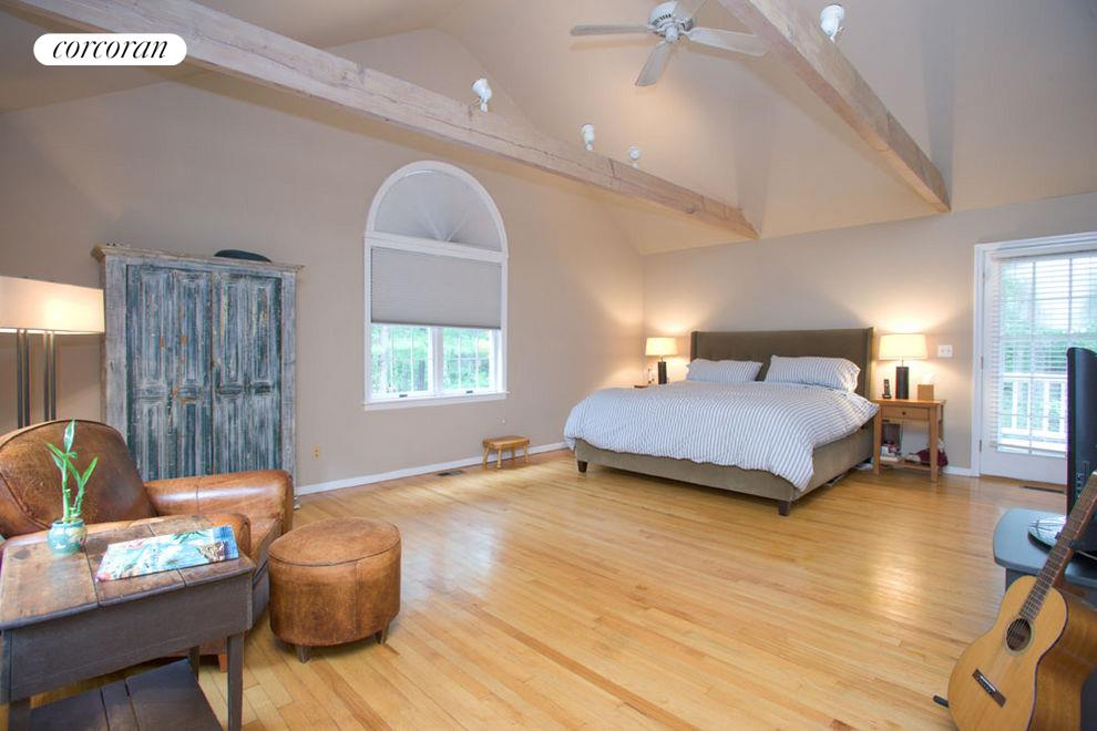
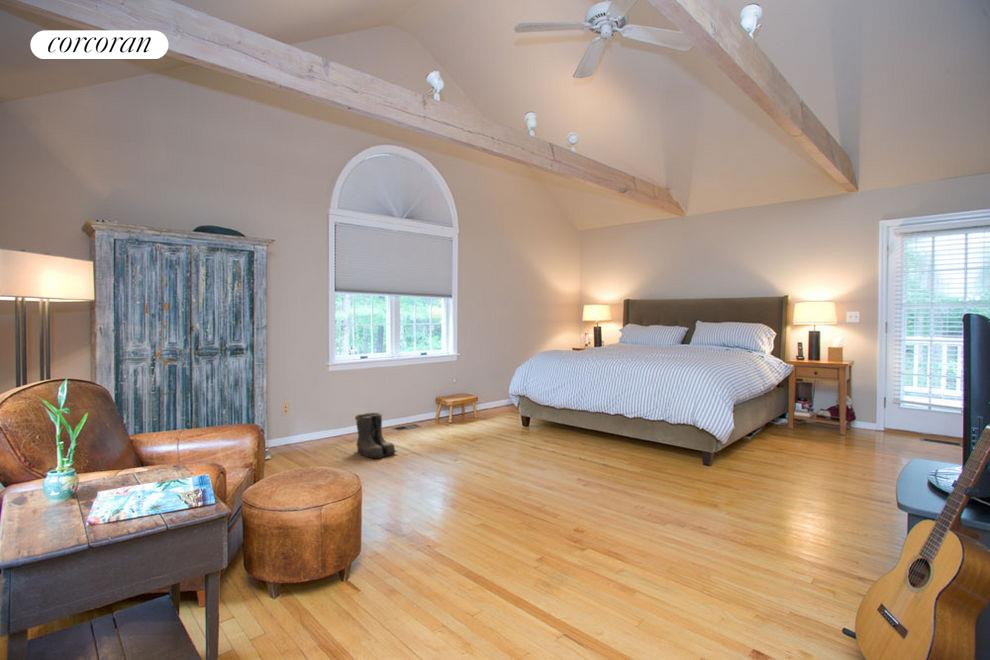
+ boots [354,412,397,459]
